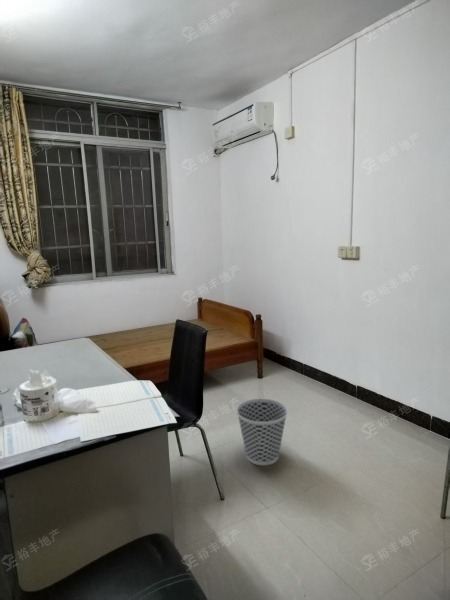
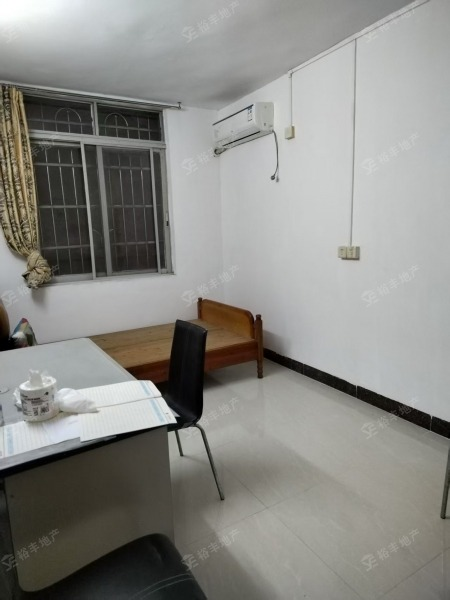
- wastebasket [235,398,289,466]
